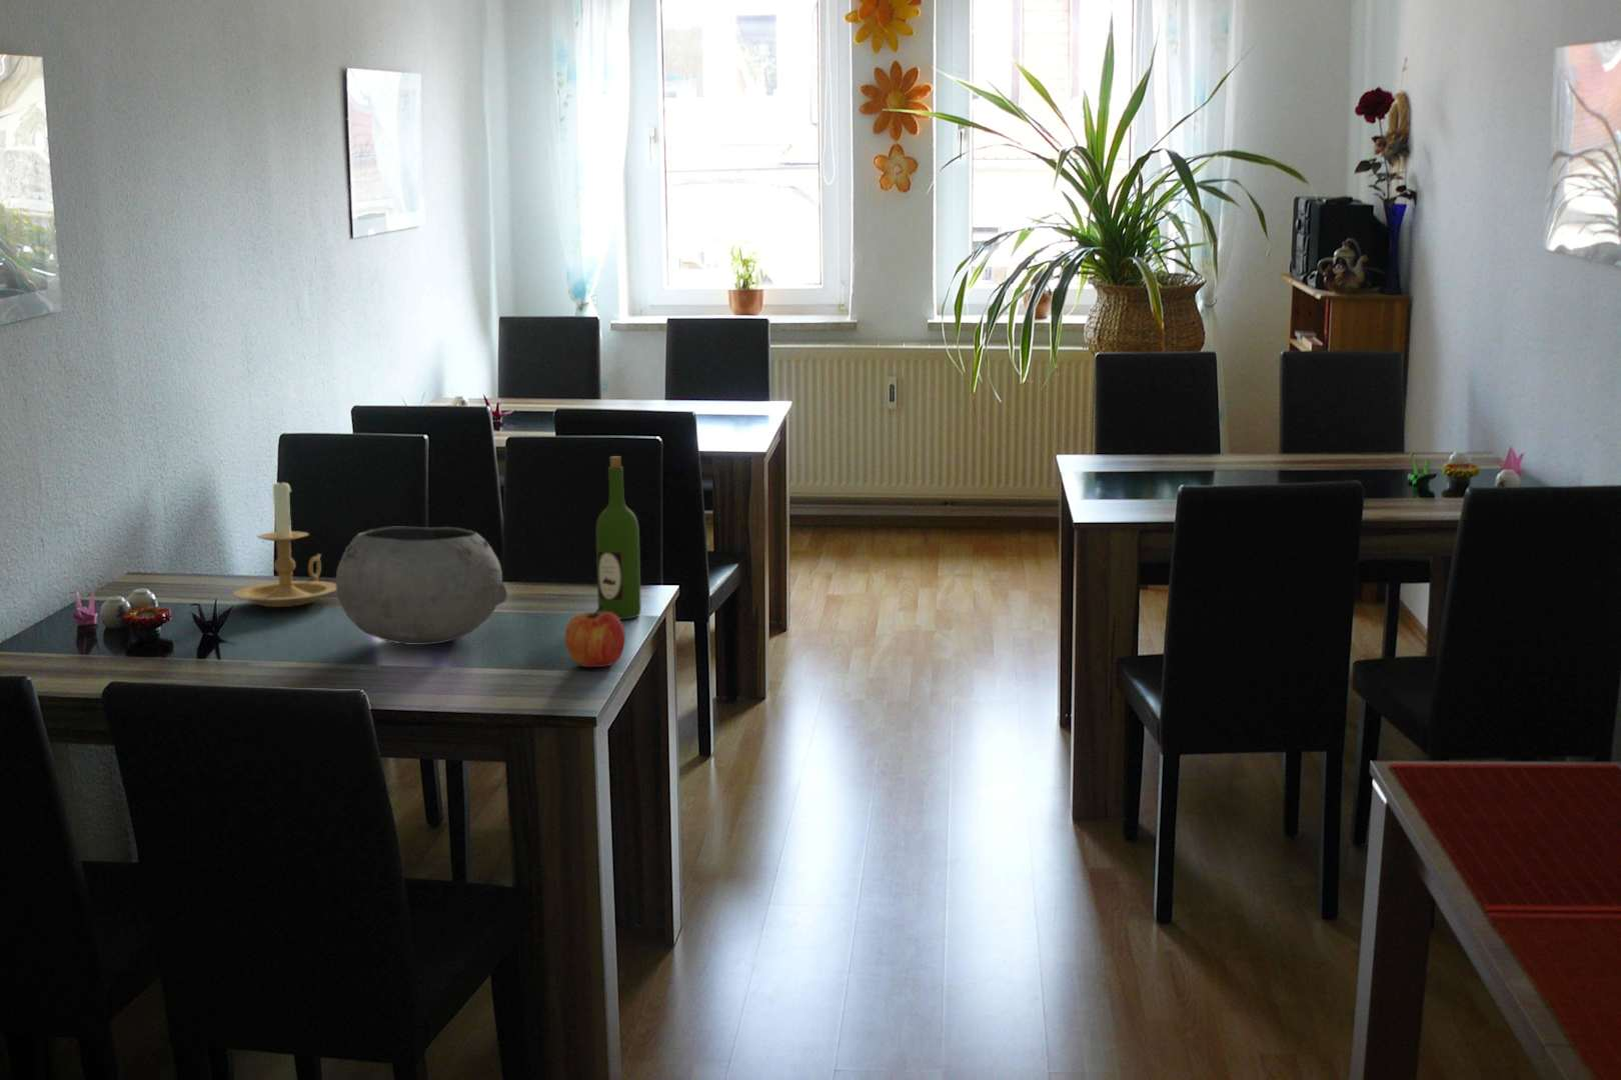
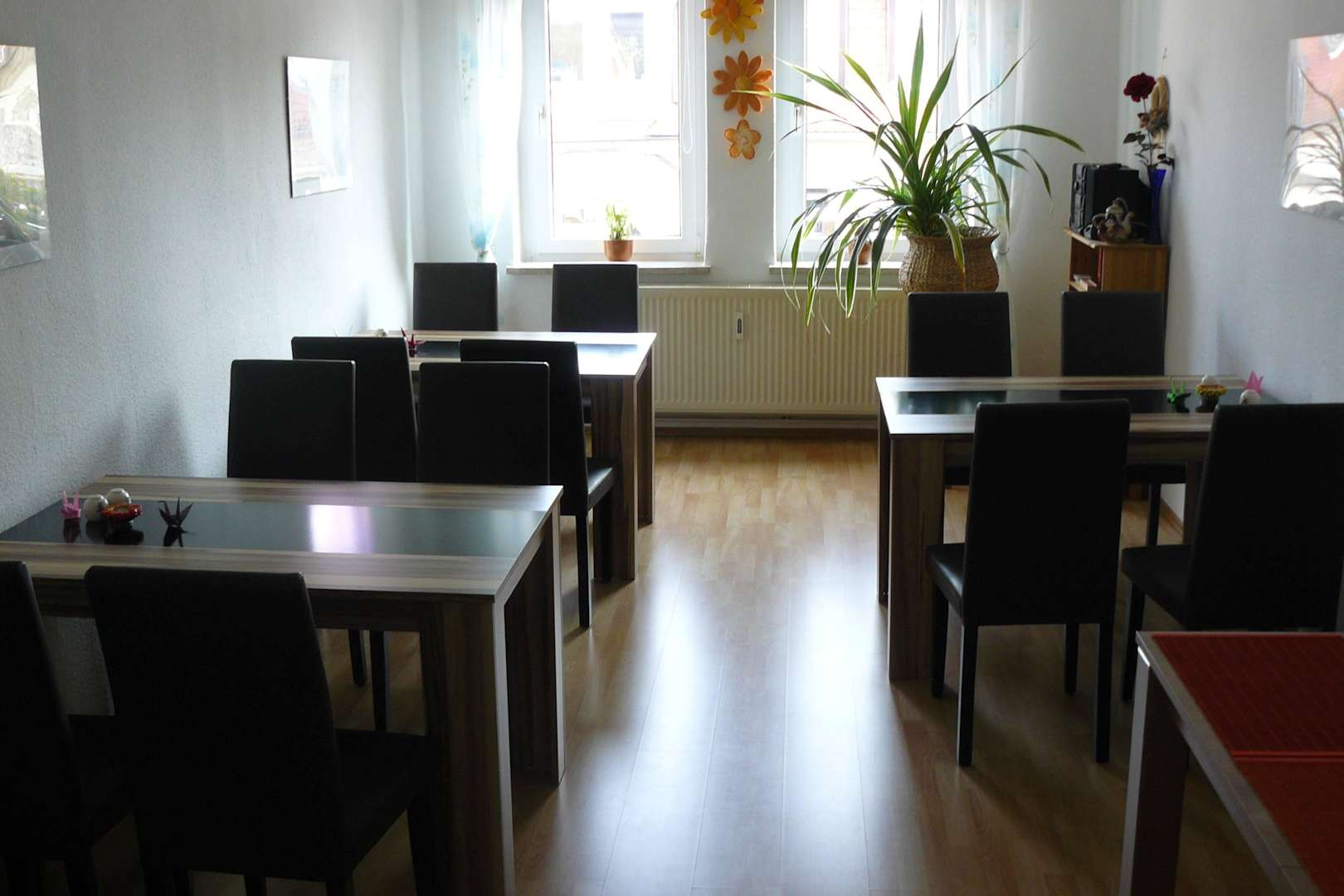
- apple [563,606,626,668]
- candle holder [232,477,337,608]
- wine bottle [596,454,643,620]
- bowl [335,526,508,646]
